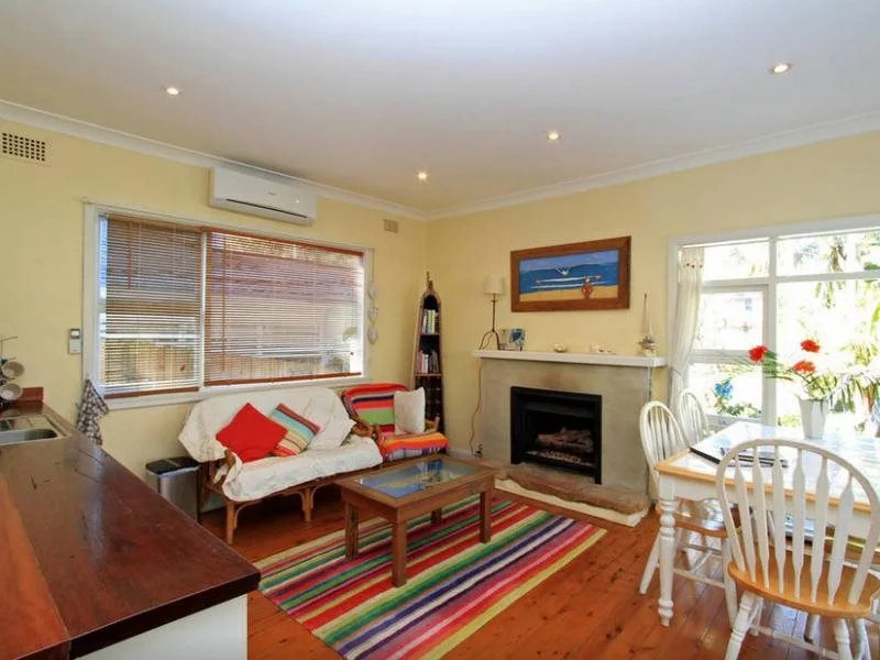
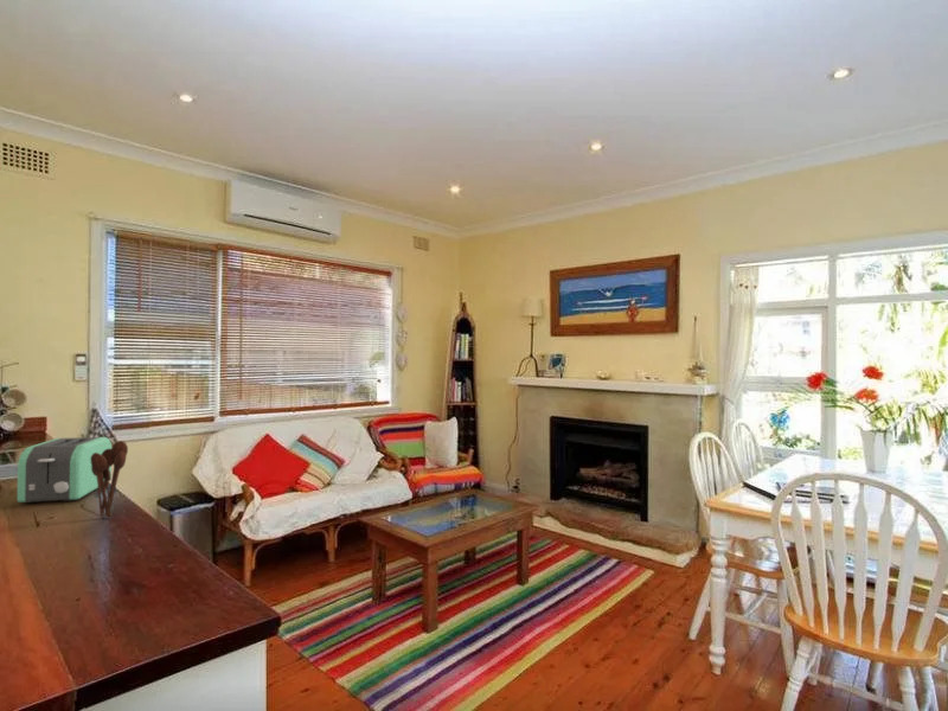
+ utensil holder [90,440,129,519]
+ toaster [15,436,113,505]
